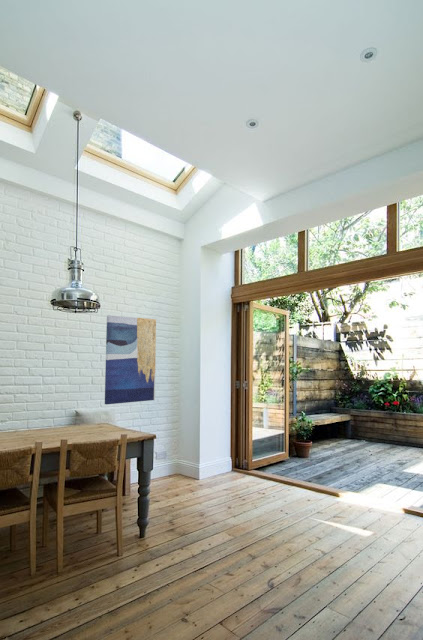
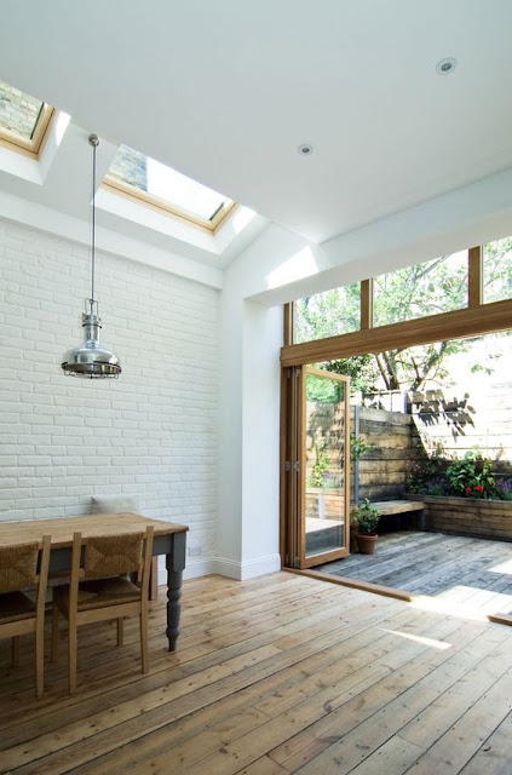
- wall art [104,314,157,405]
